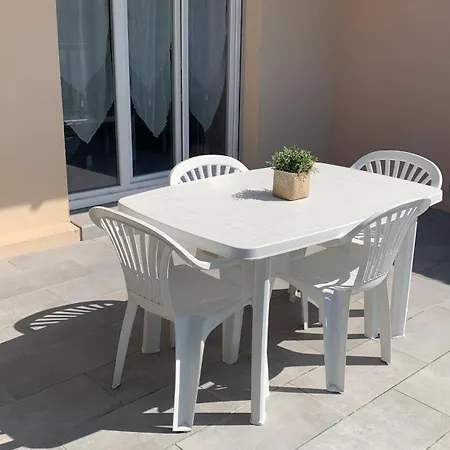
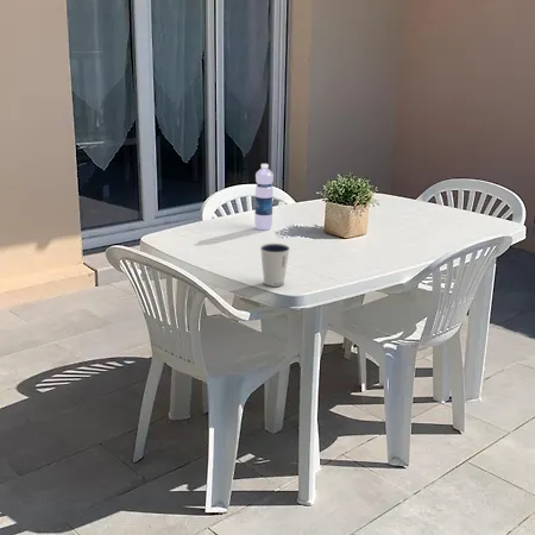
+ dixie cup [259,243,291,288]
+ water bottle [253,163,275,231]
